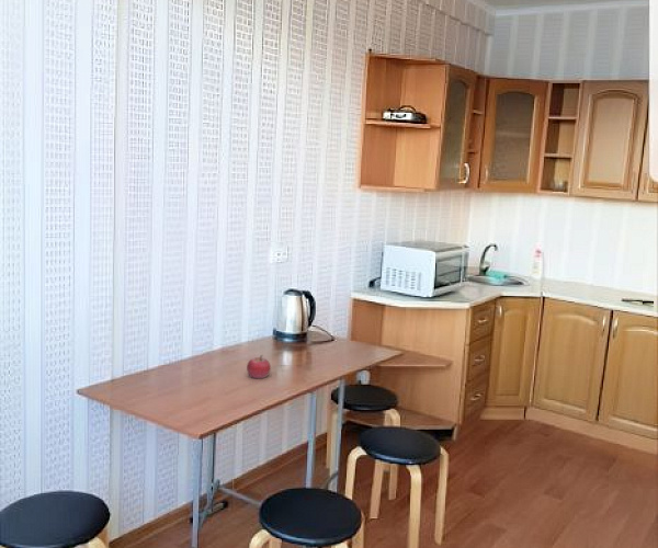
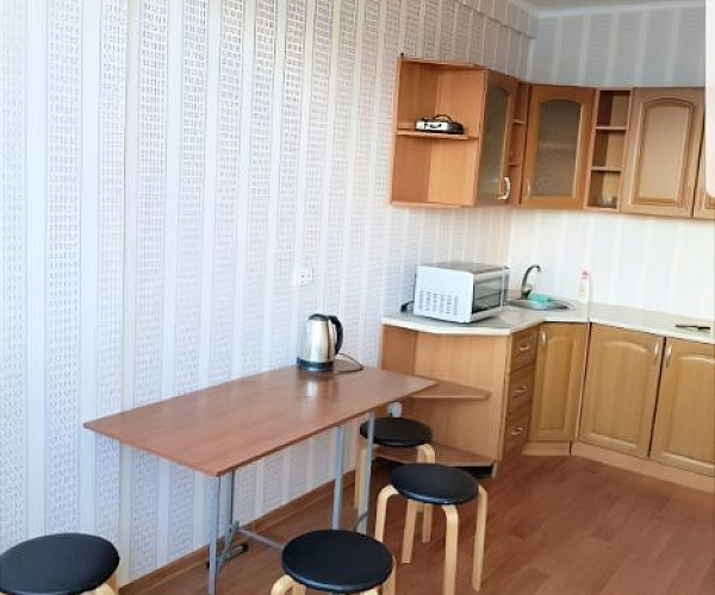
- fruit [246,354,272,379]
